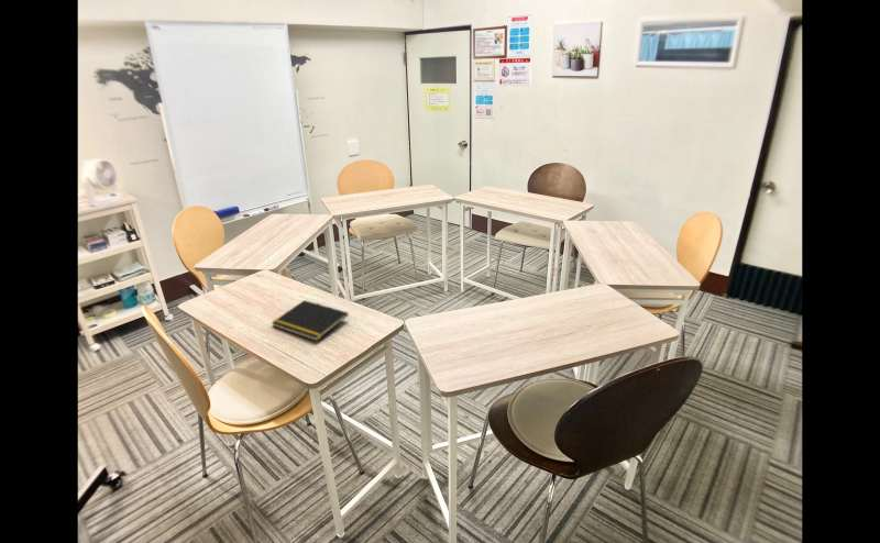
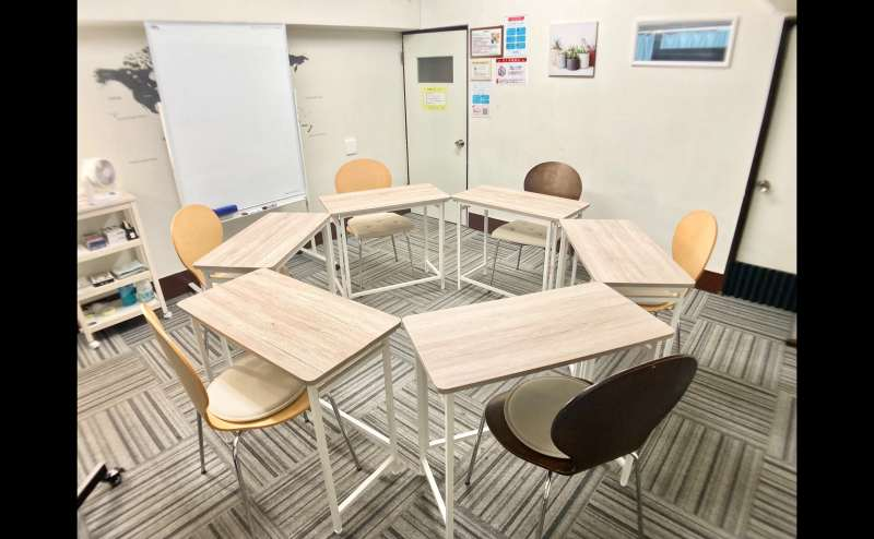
- notepad [271,299,350,342]
